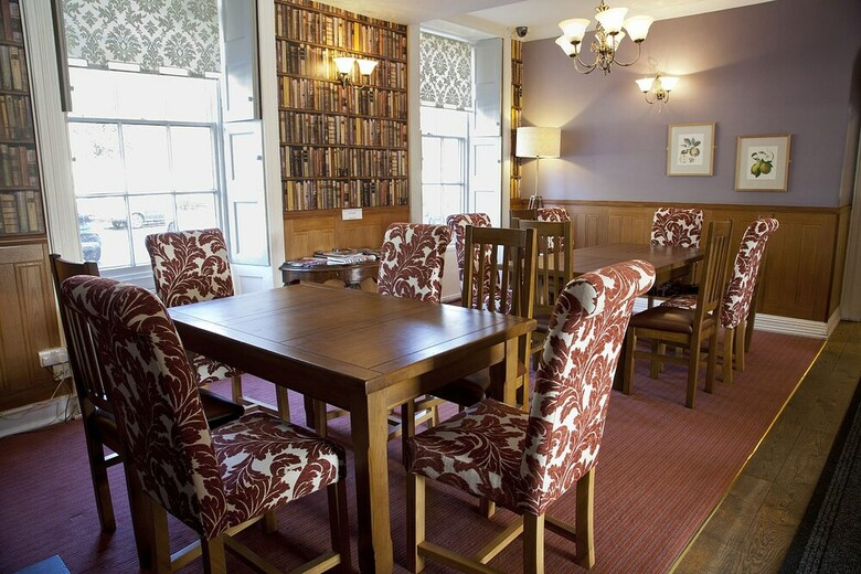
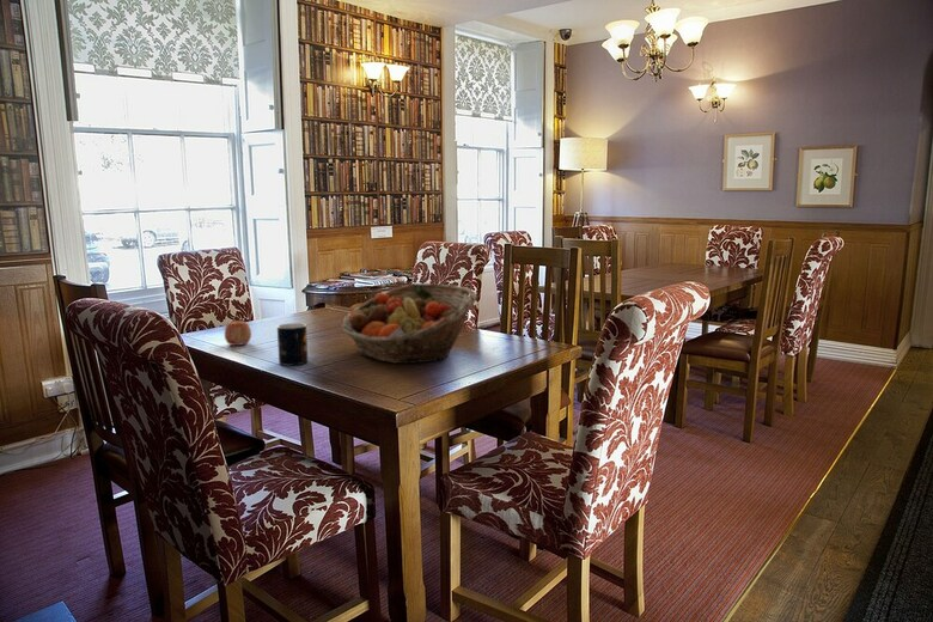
+ apple [224,319,252,347]
+ mug [276,322,310,367]
+ fruit basket [341,282,478,365]
